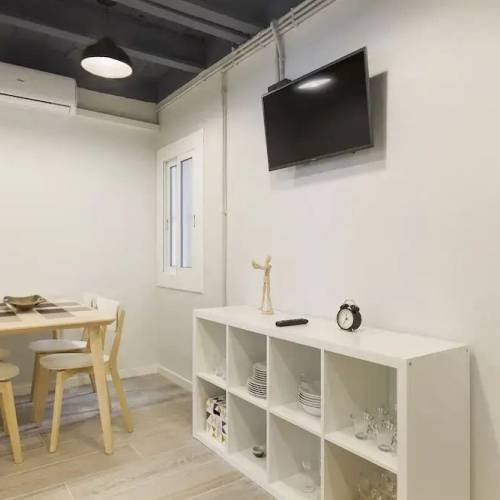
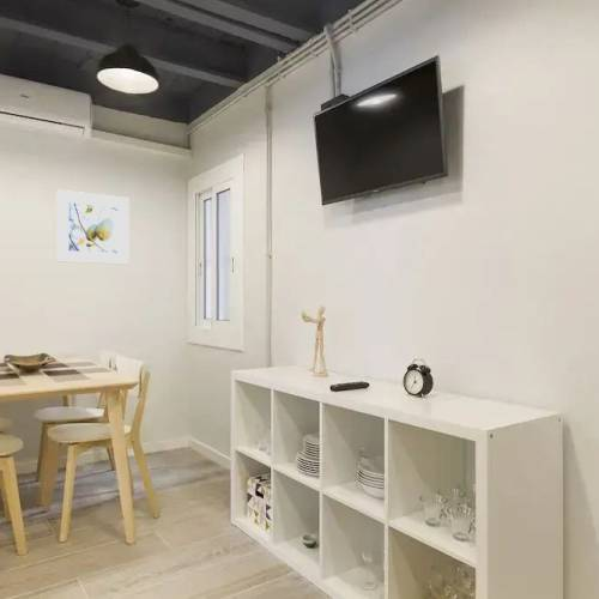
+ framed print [55,188,131,266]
